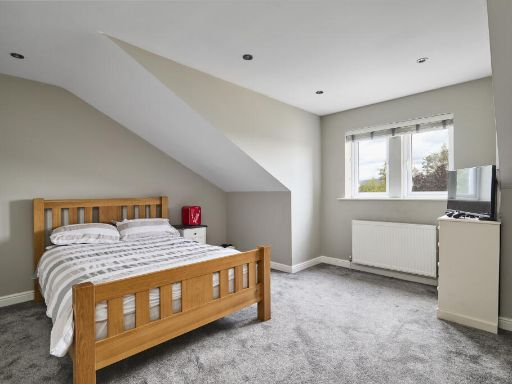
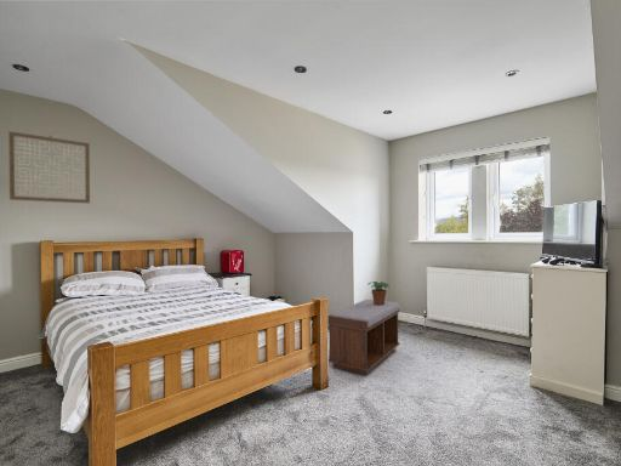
+ wall art [7,130,91,204]
+ bench [326,299,401,376]
+ potted plant [366,280,391,305]
